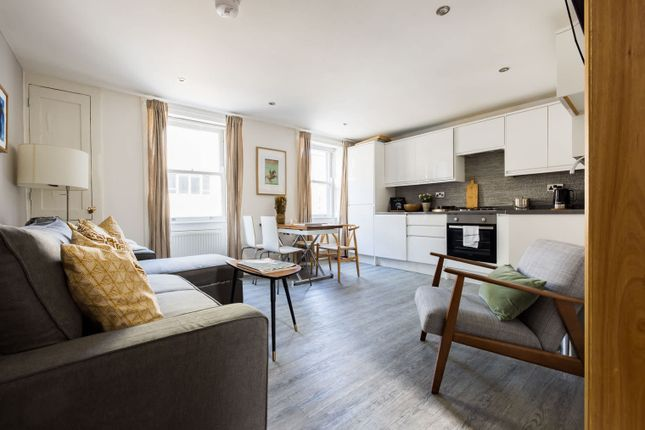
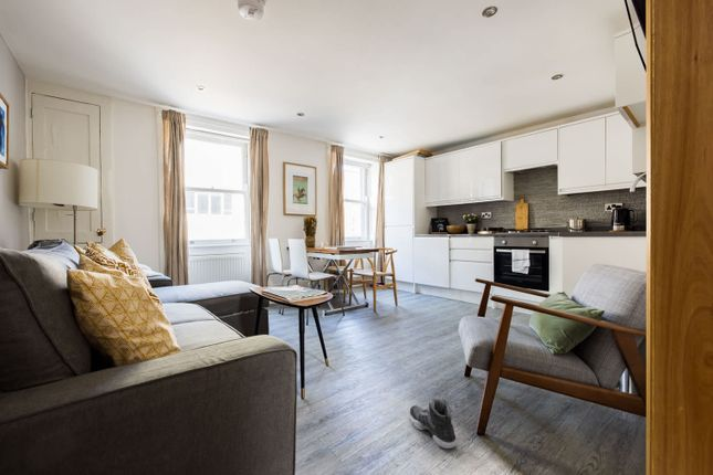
+ sneaker [408,398,458,450]
